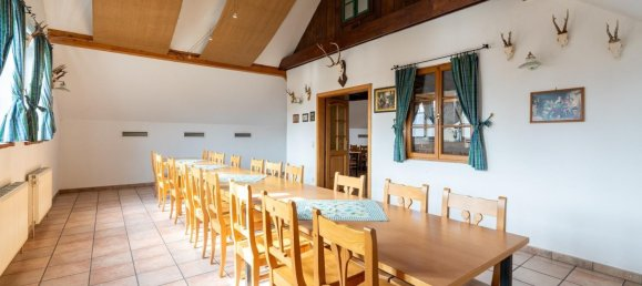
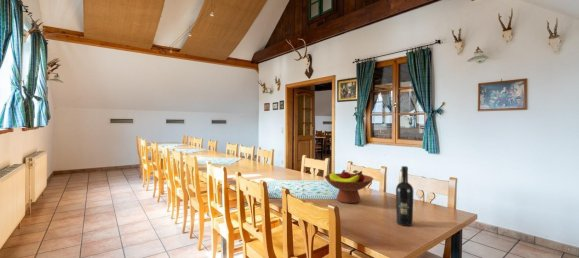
+ fruit bowl [324,169,374,204]
+ wine bottle [395,165,414,227]
